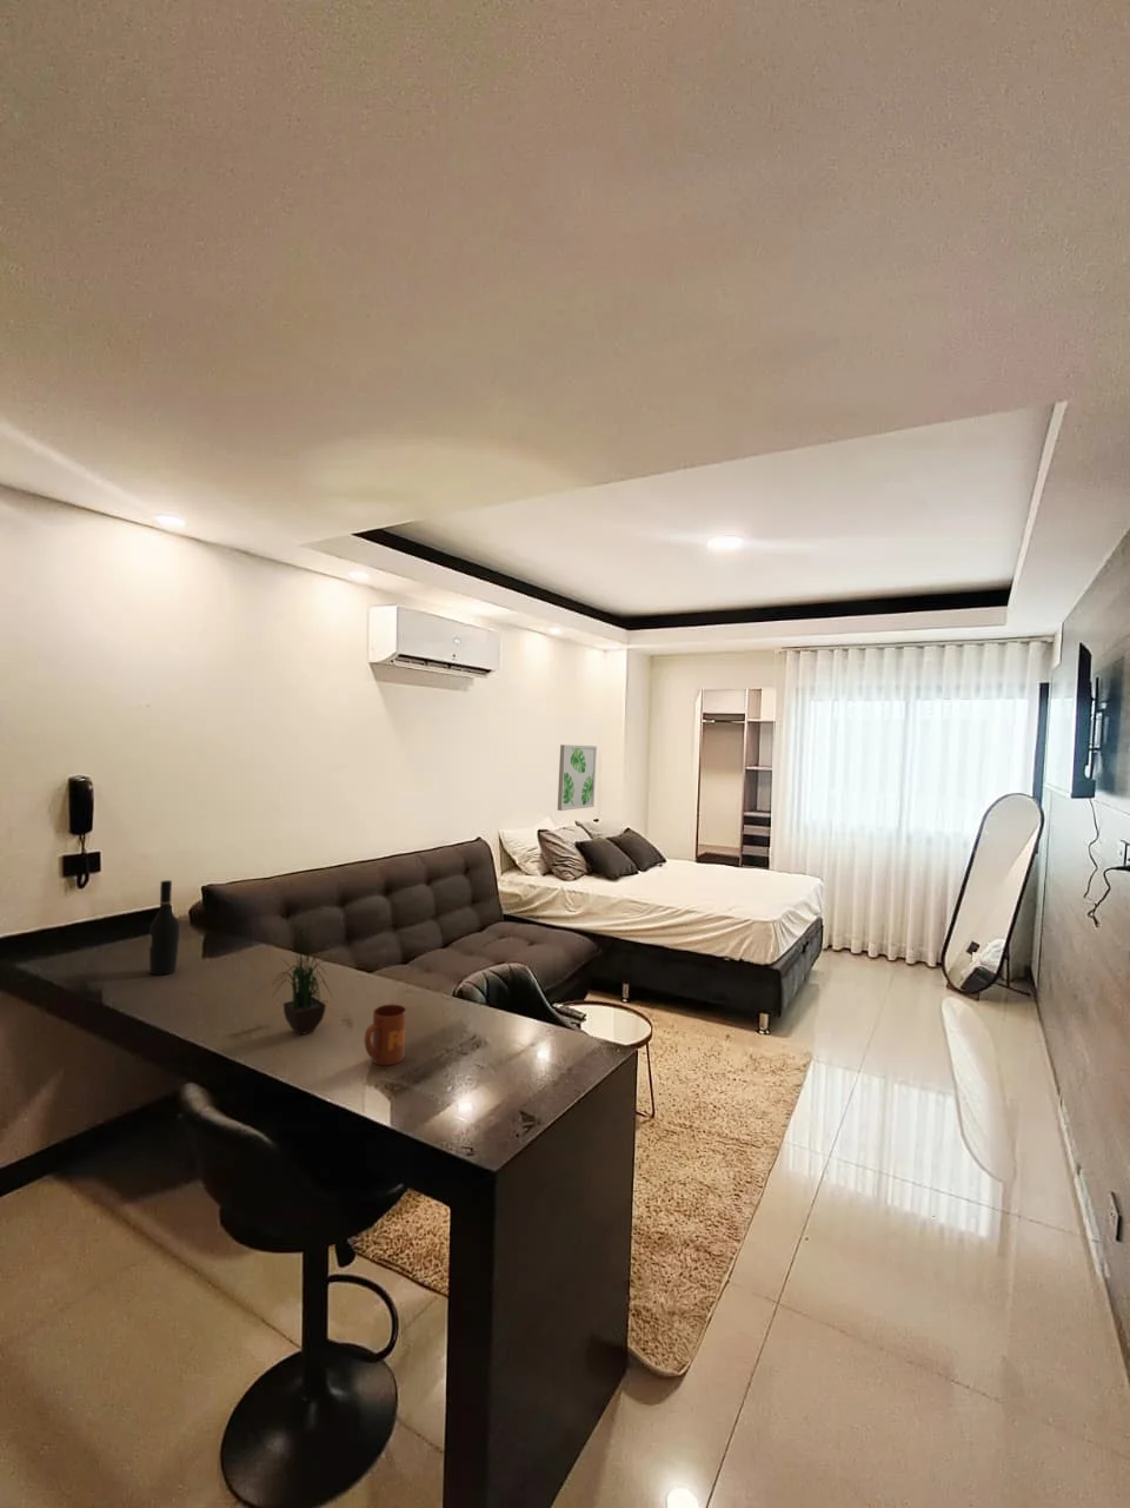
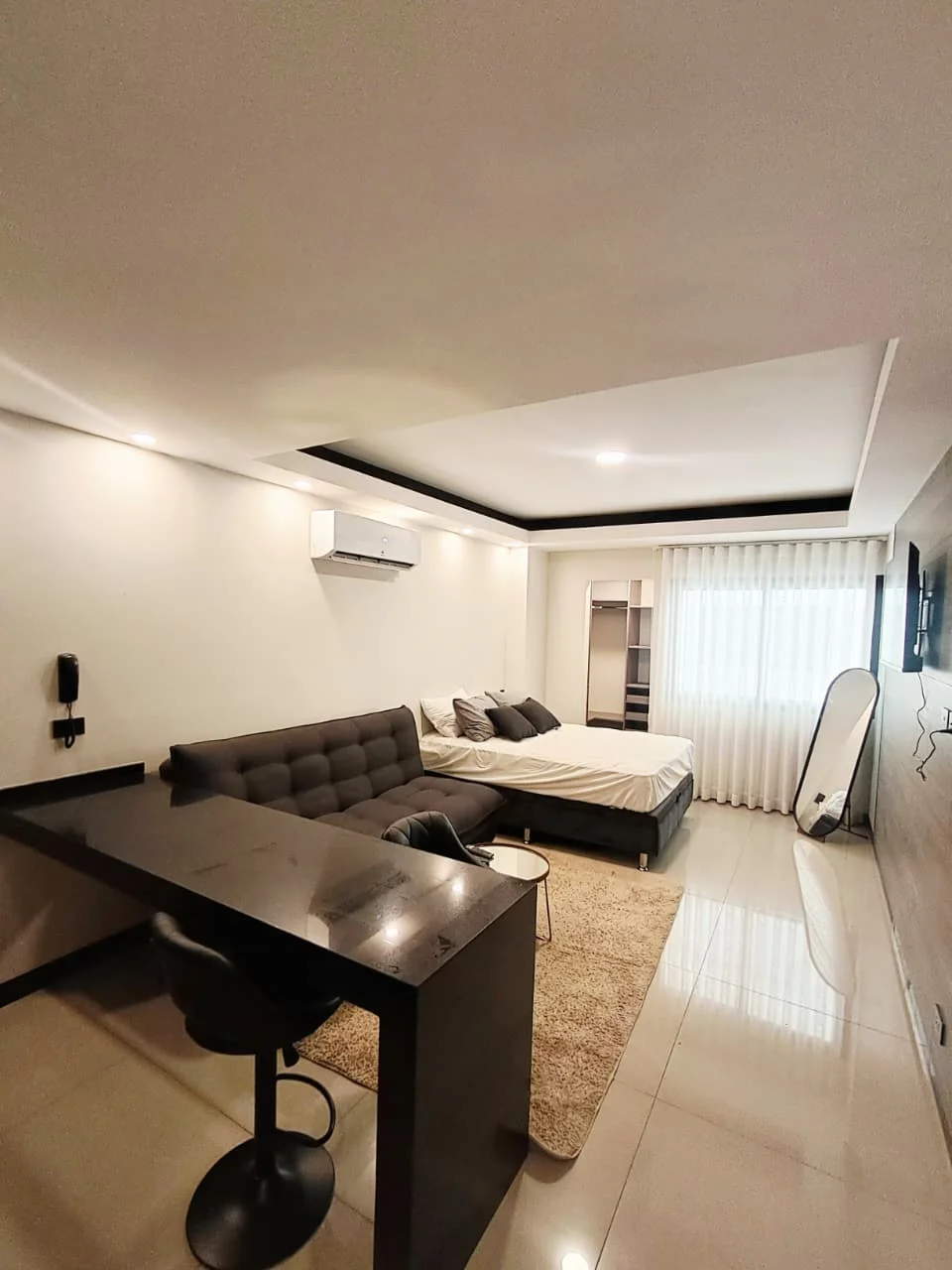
- wall art [557,743,598,812]
- potted plant [271,919,336,1037]
- mug [363,1002,407,1066]
- wine bottle [148,879,180,977]
